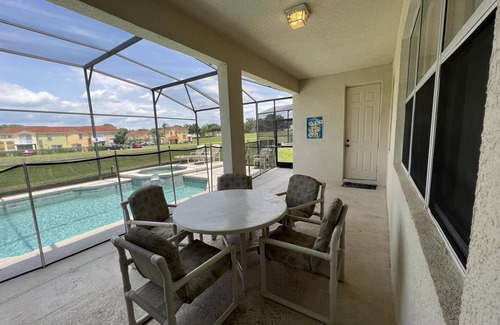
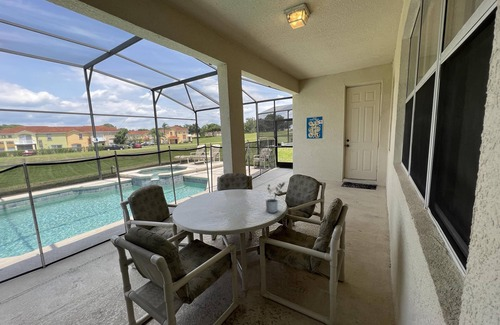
+ potted plant [265,181,286,214]
